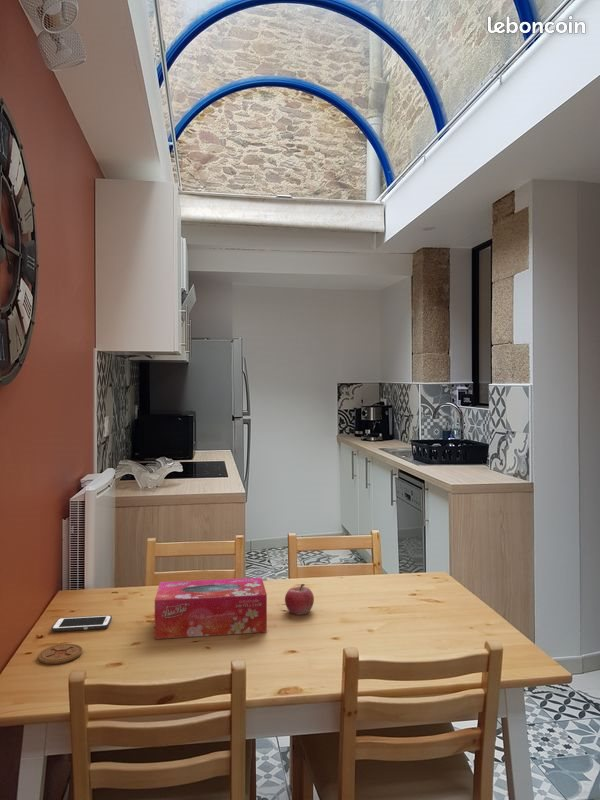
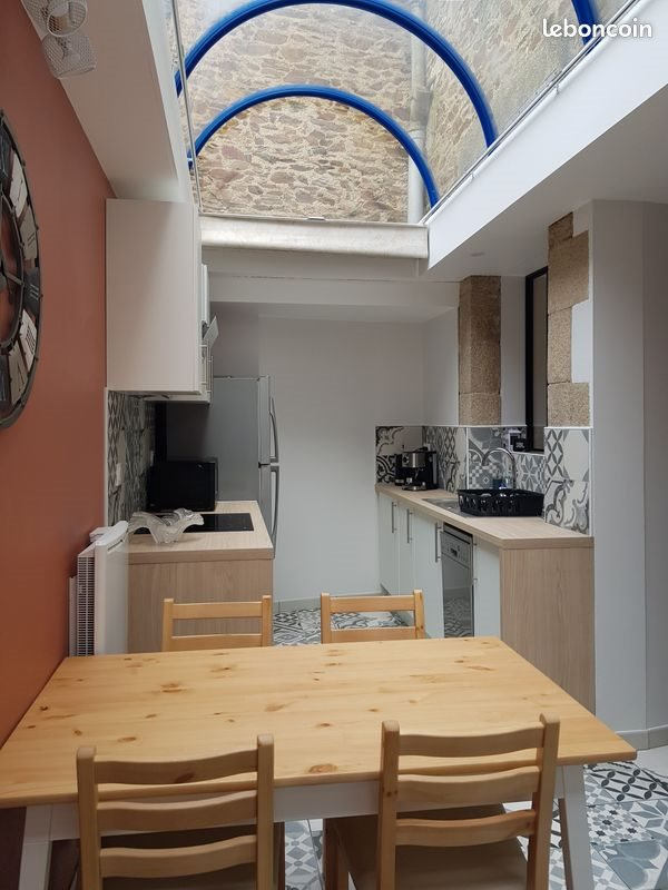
- cell phone [51,614,113,632]
- fruit [284,583,315,616]
- tissue box [154,577,268,640]
- coaster [37,643,83,665]
